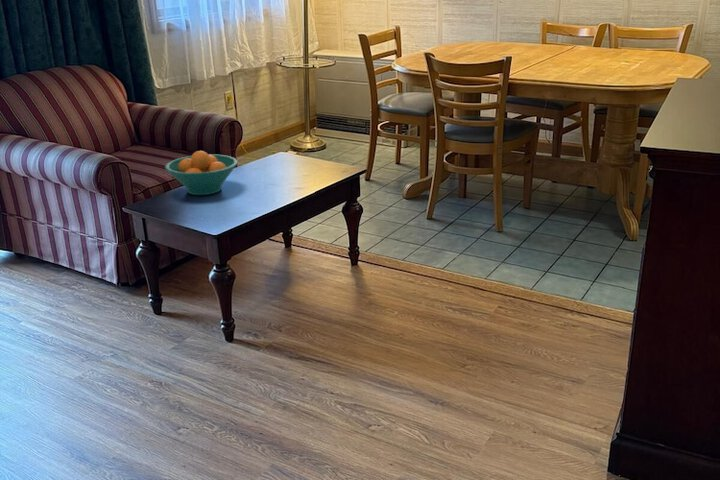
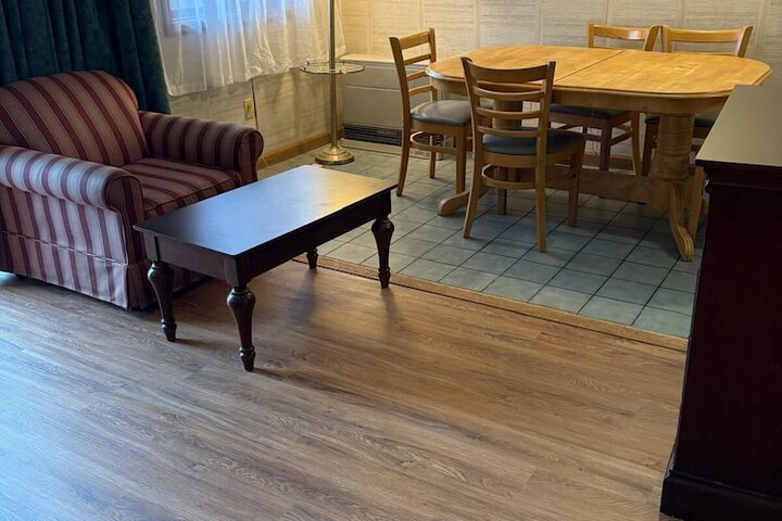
- fruit bowl [164,150,239,196]
